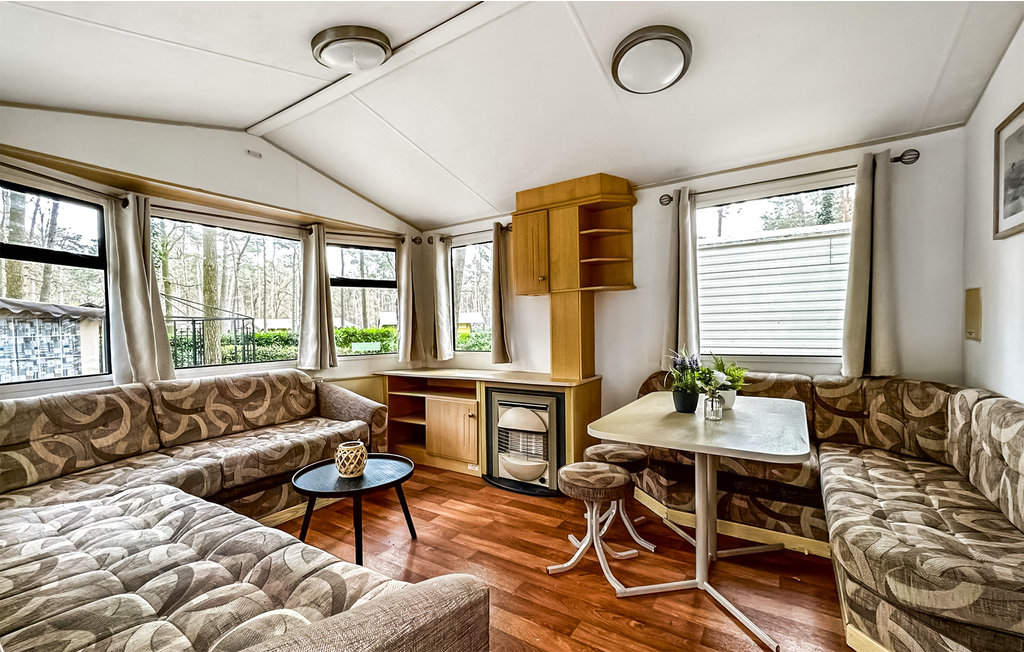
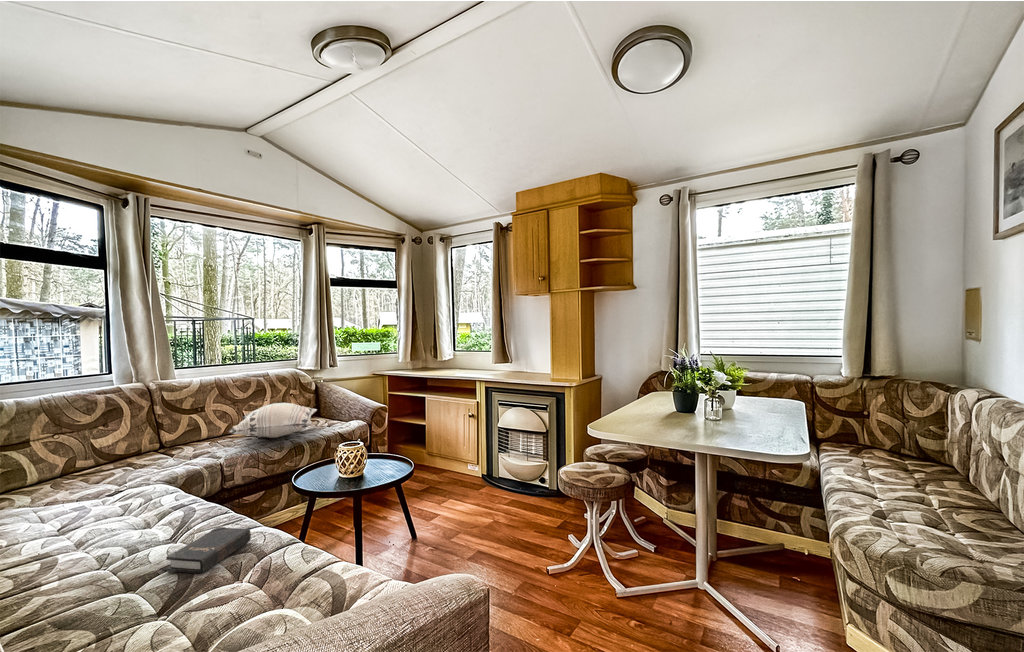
+ decorative pillow [227,402,318,439]
+ hardback book [165,526,252,575]
